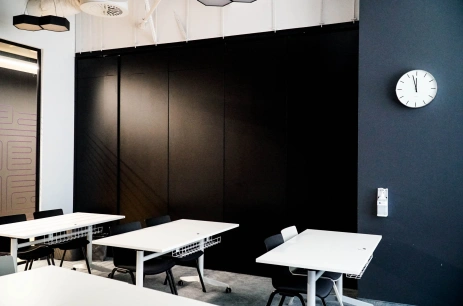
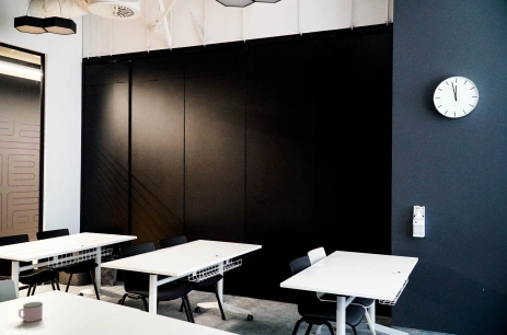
+ mug [18,301,44,323]
